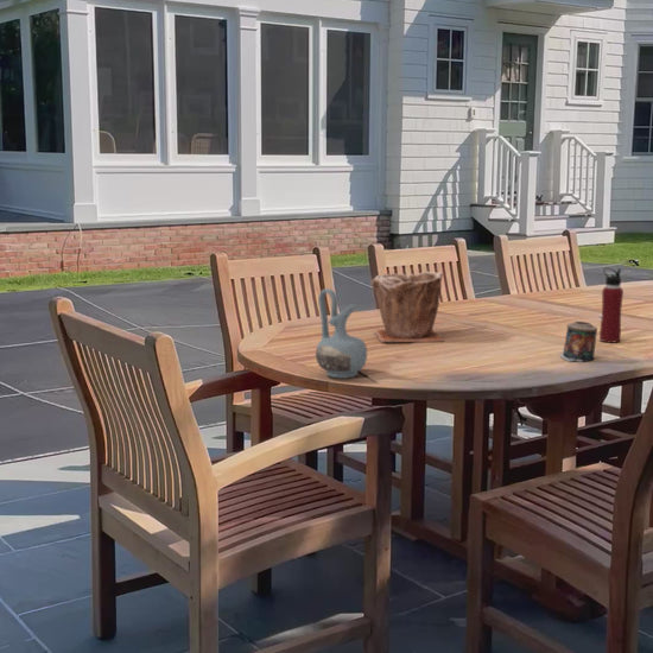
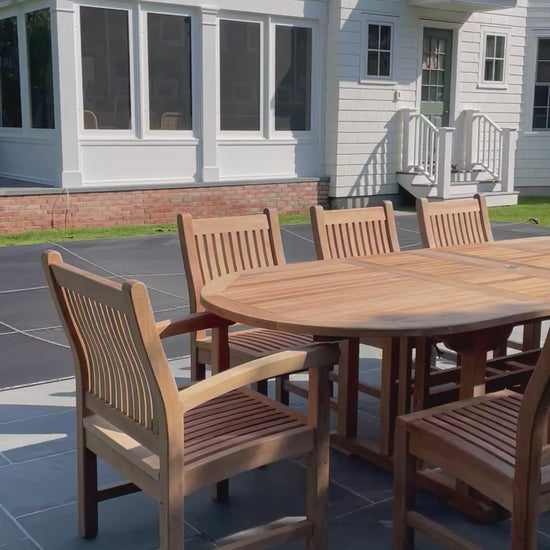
- water bottle [598,267,625,344]
- candle [558,321,598,363]
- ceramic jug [315,287,368,380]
- plant pot [370,271,445,344]
